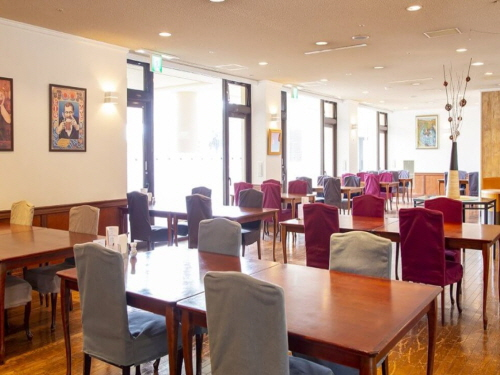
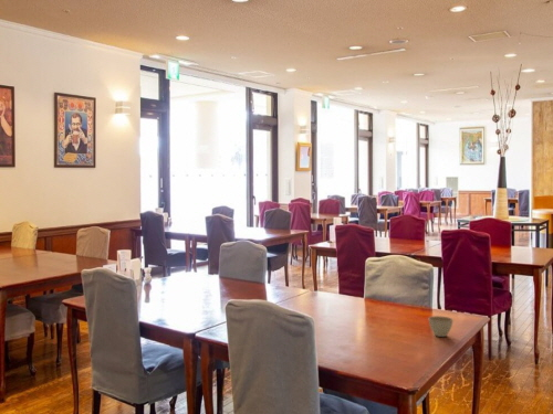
+ flower pot [428,315,455,338]
